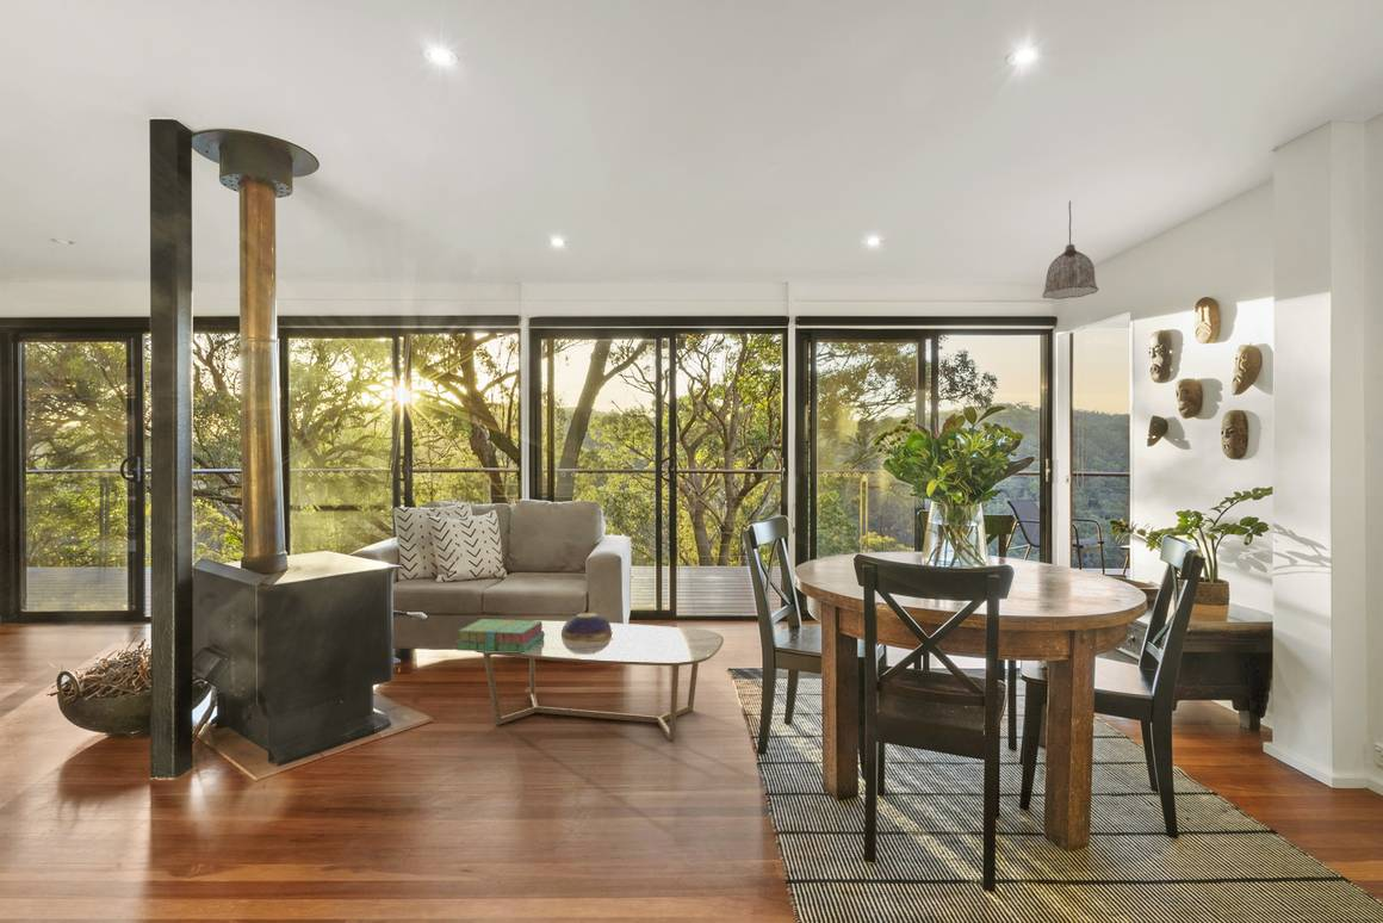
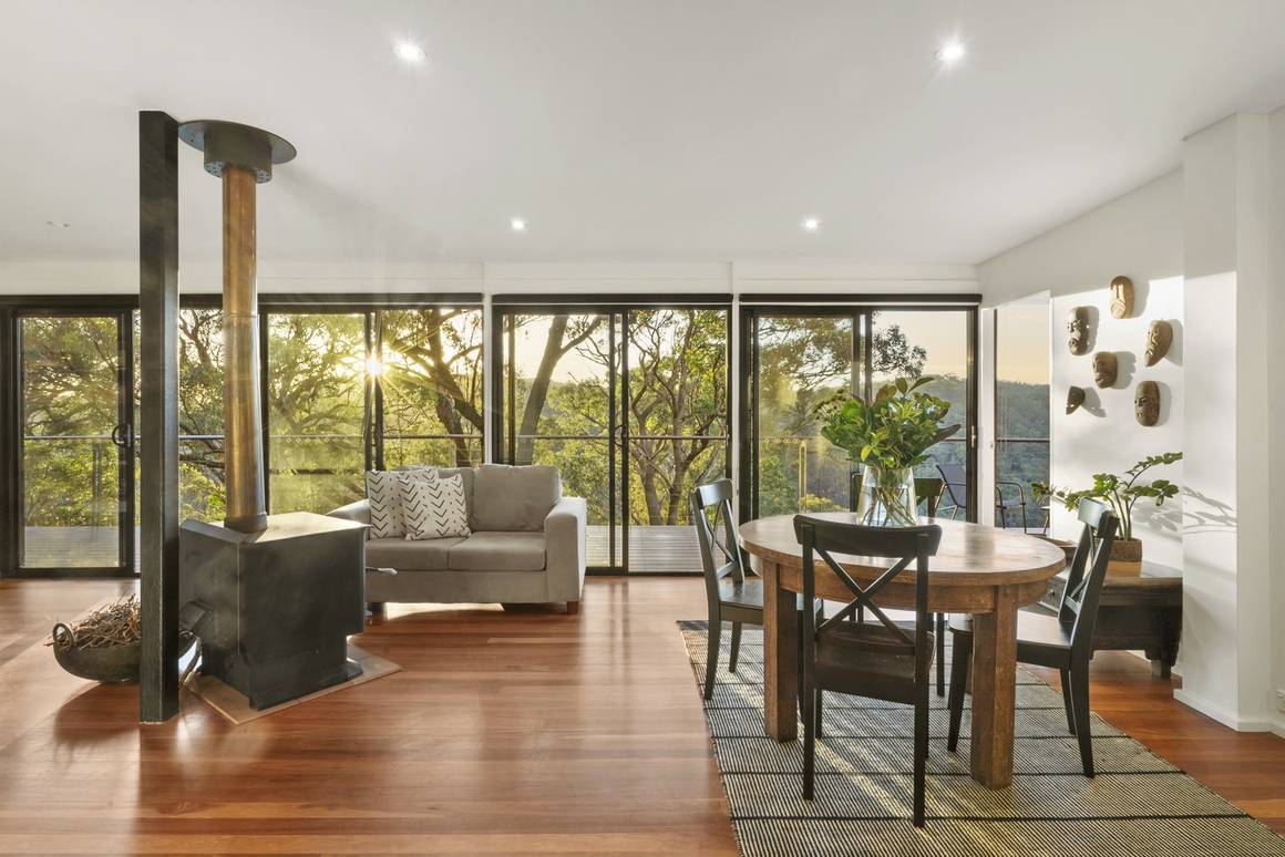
- stack of books [454,618,545,653]
- decorative bowl [562,612,613,640]
- coffee table [475,619,725,742]
- pendant lamp [1041,200,1099,301]
